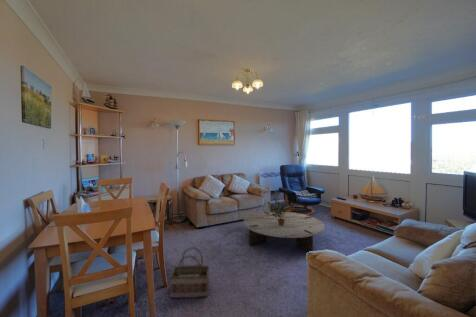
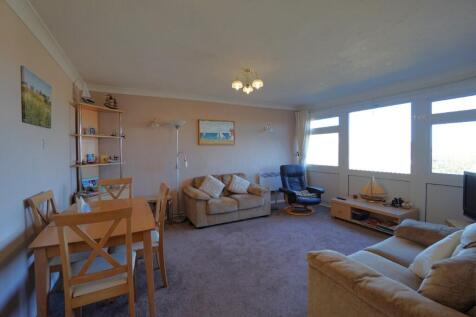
- coffee table [243,211,325,253]
- potted plant [267,197,296,226]
- basket [169,246,210,299]
